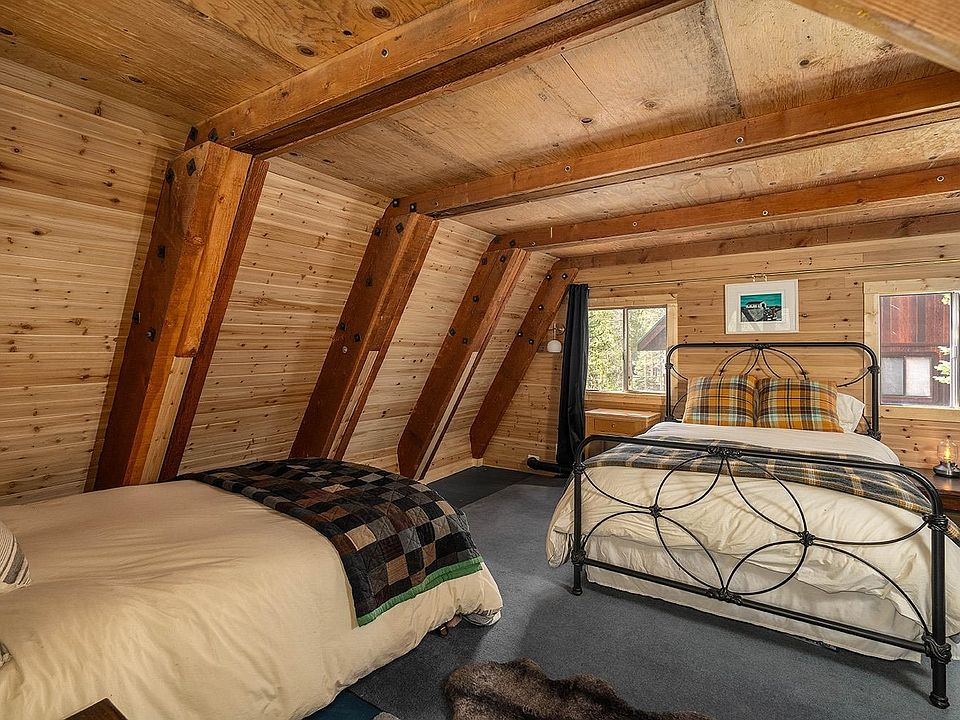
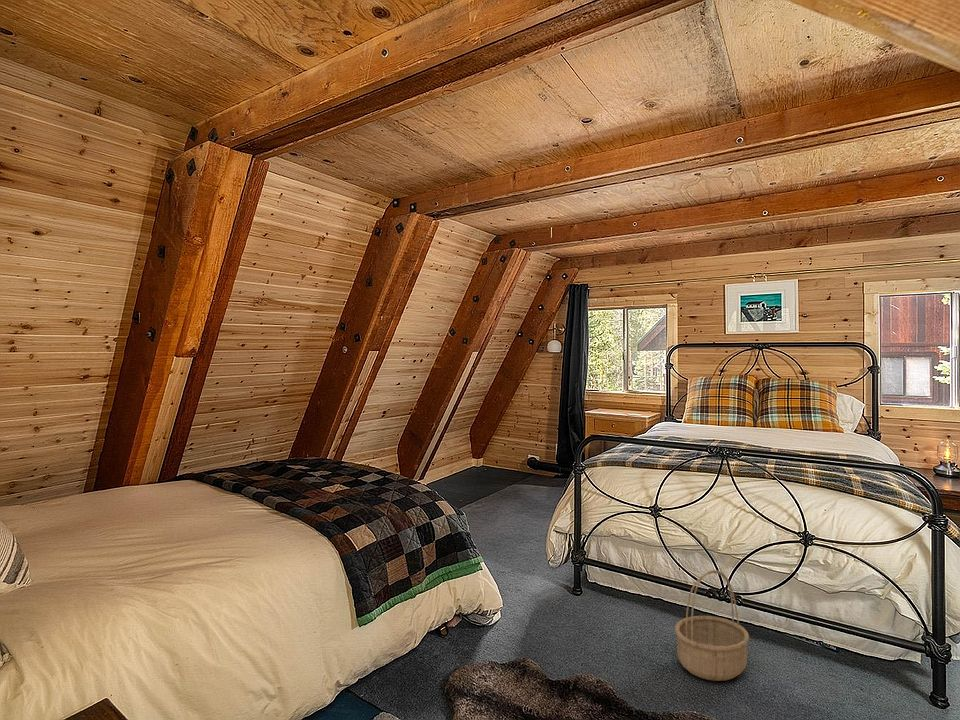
+ basket [674,569,750,682]
